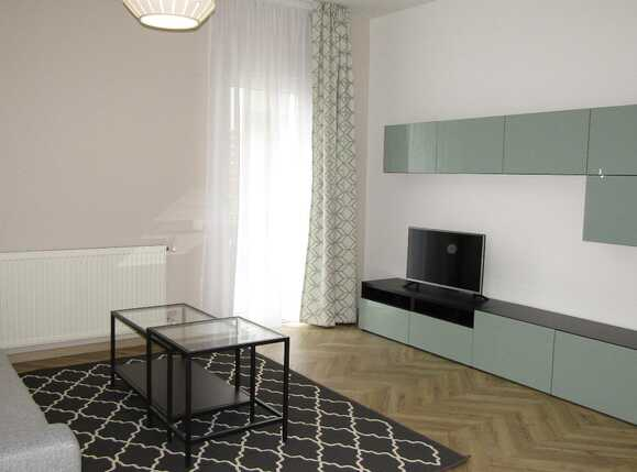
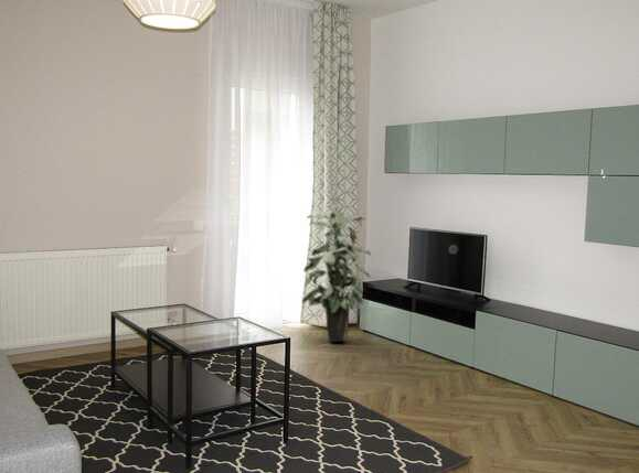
+ indoor plant [301,204,372,343]
